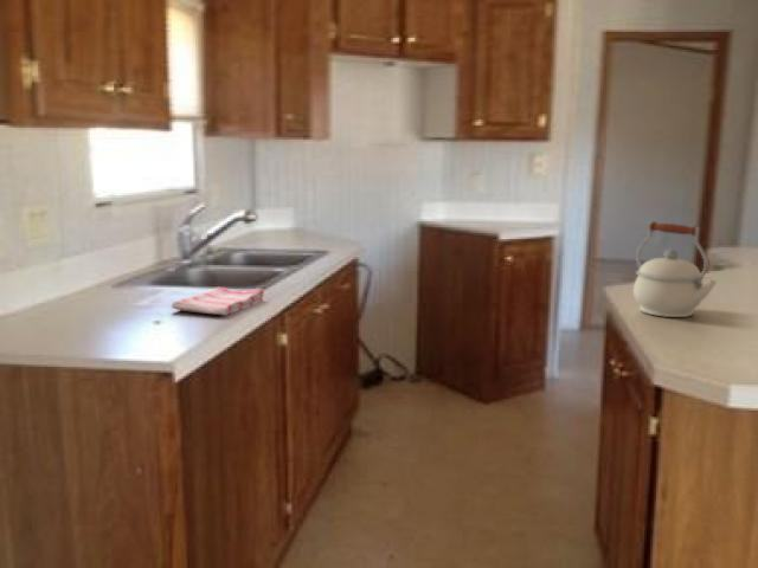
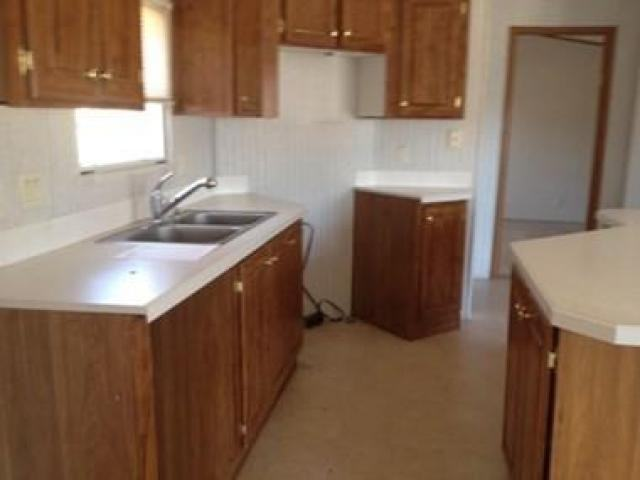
- dish towel [171,286,265,317]
- kettle [632,220,718,318]
